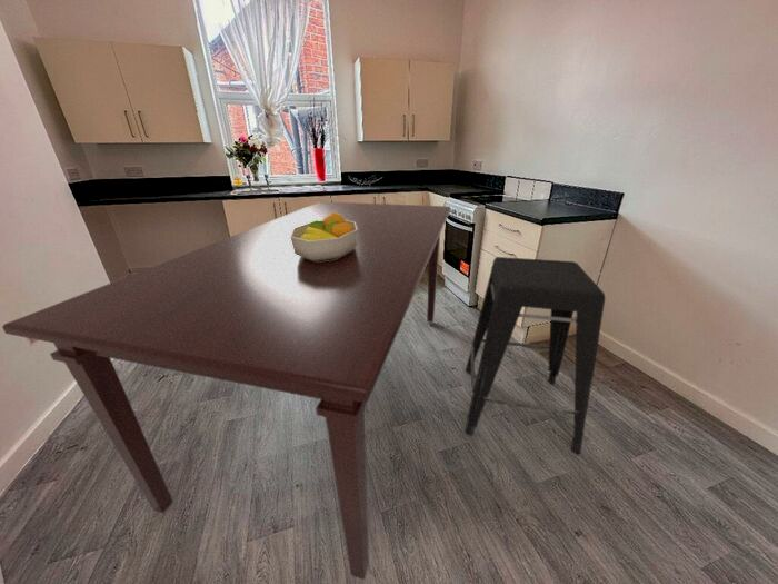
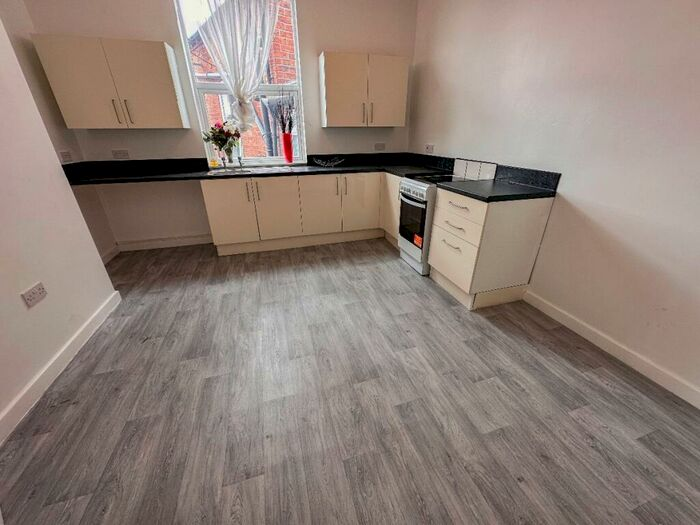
- dining table [1,200,451,581]
- stool [465,256,606,455]
- fruit bowl [290,212,358,261]
